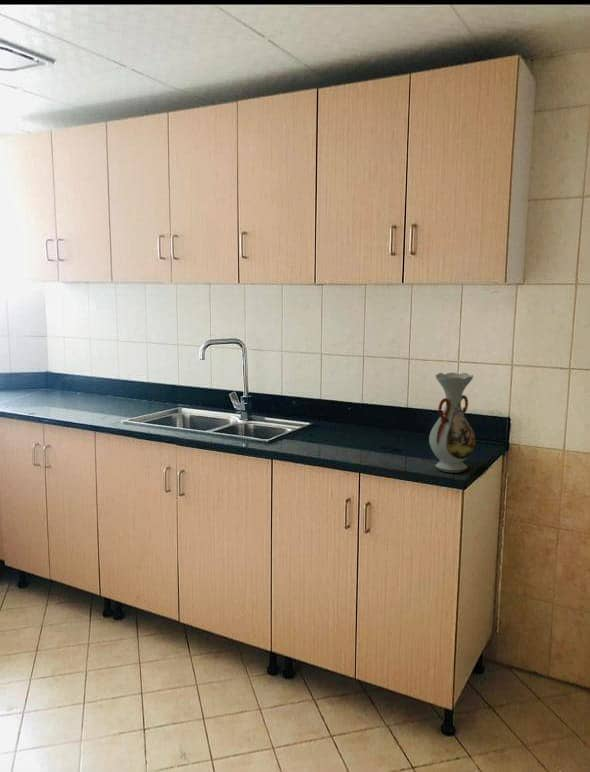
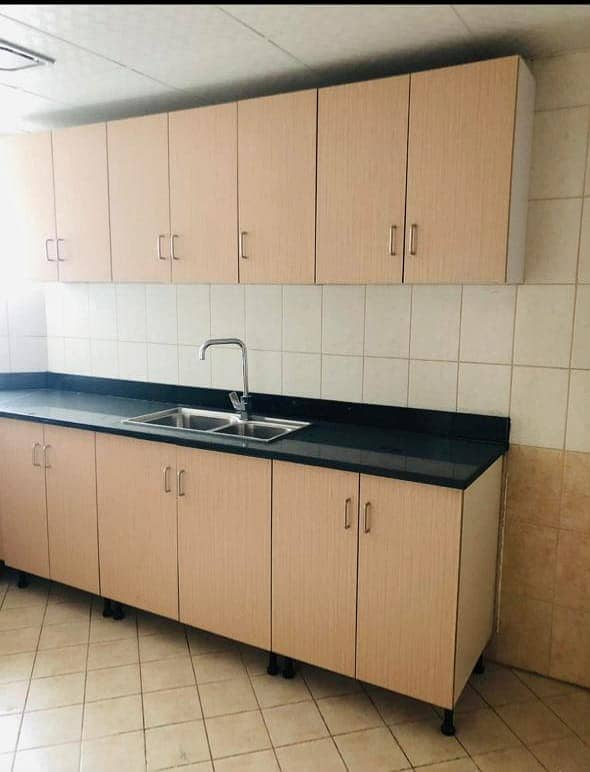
- vase [428,372,477,473]
